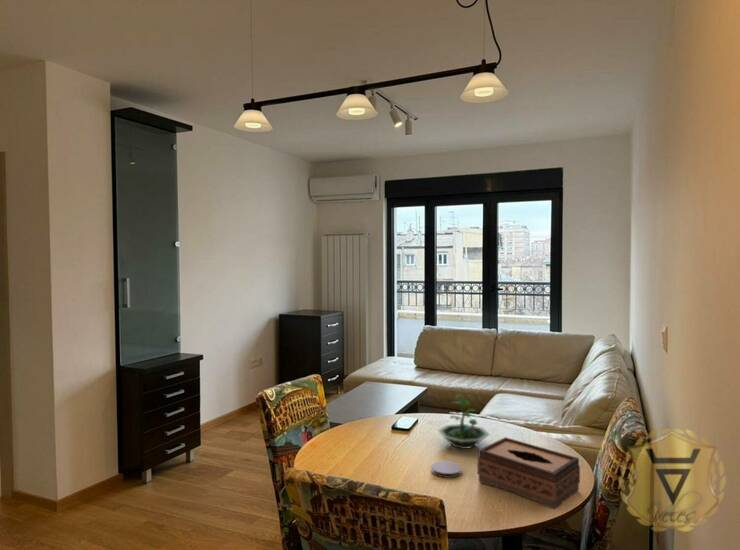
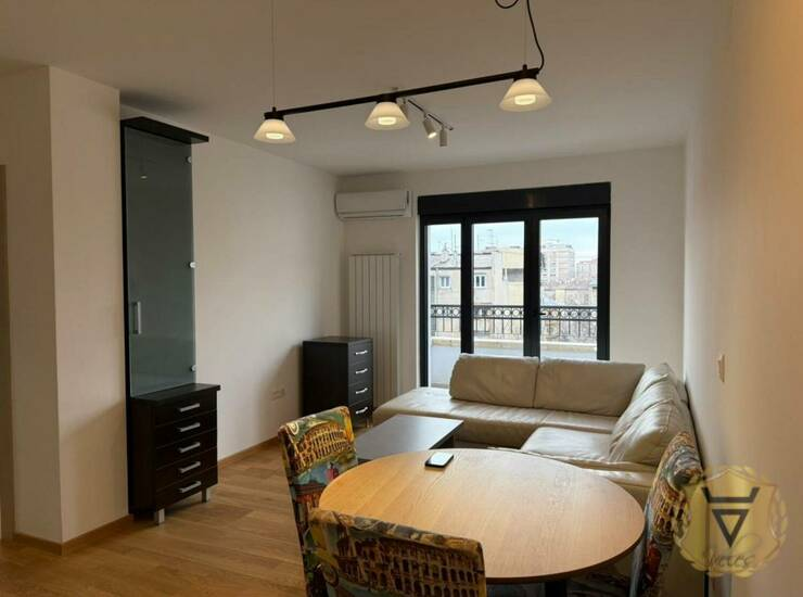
- coaster [430,460,463,479]
- terrarium [437,394,491,450]
- tissue box [476,436,581,511]
